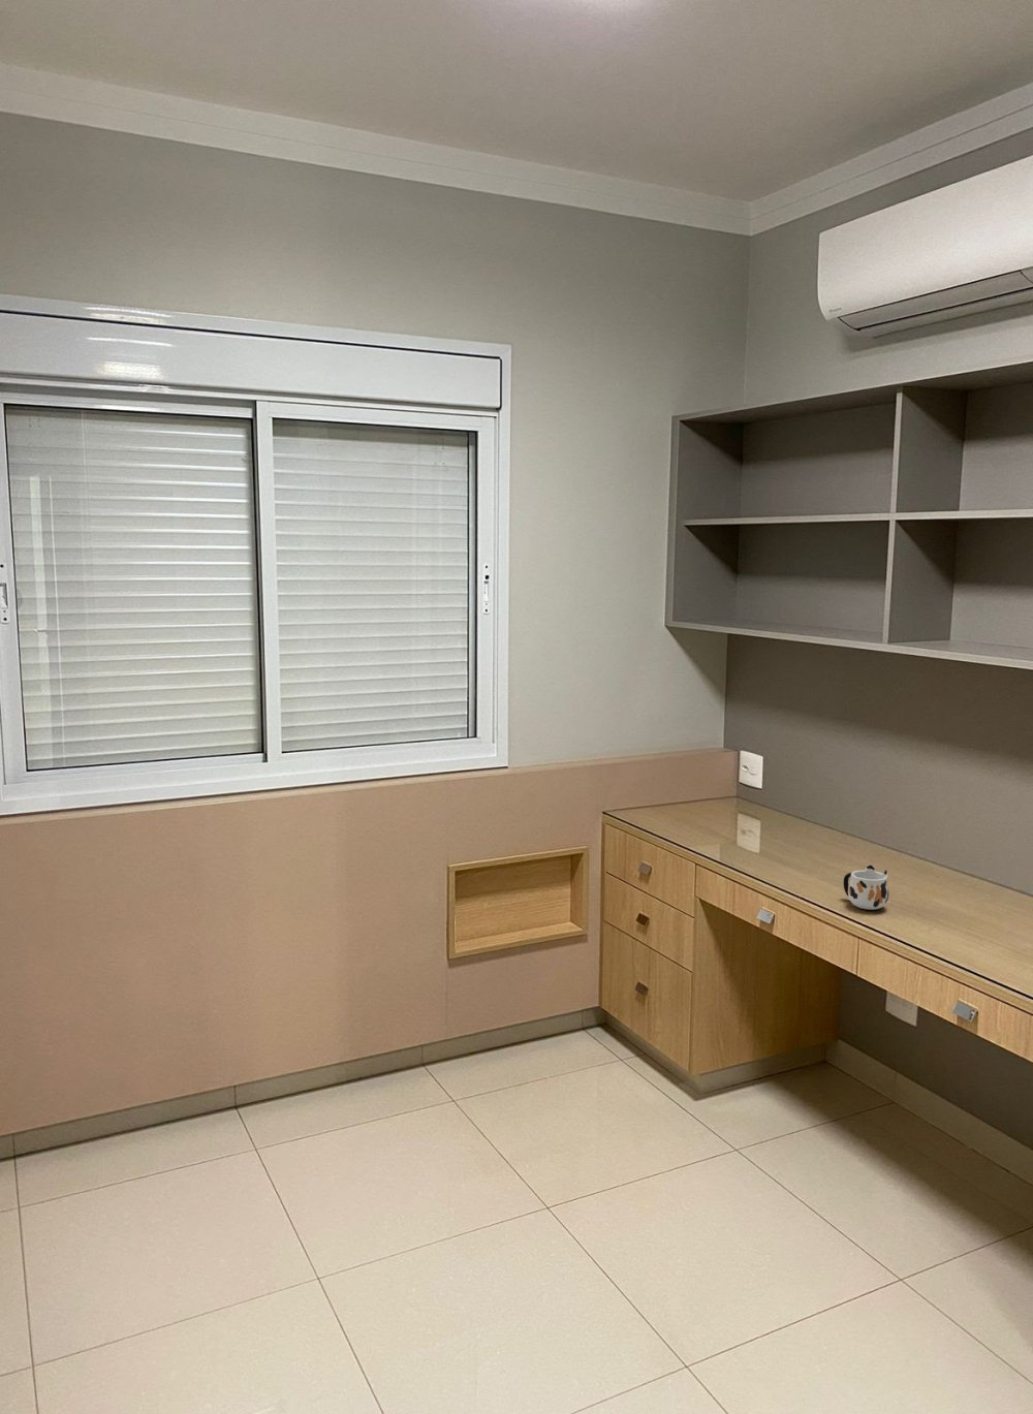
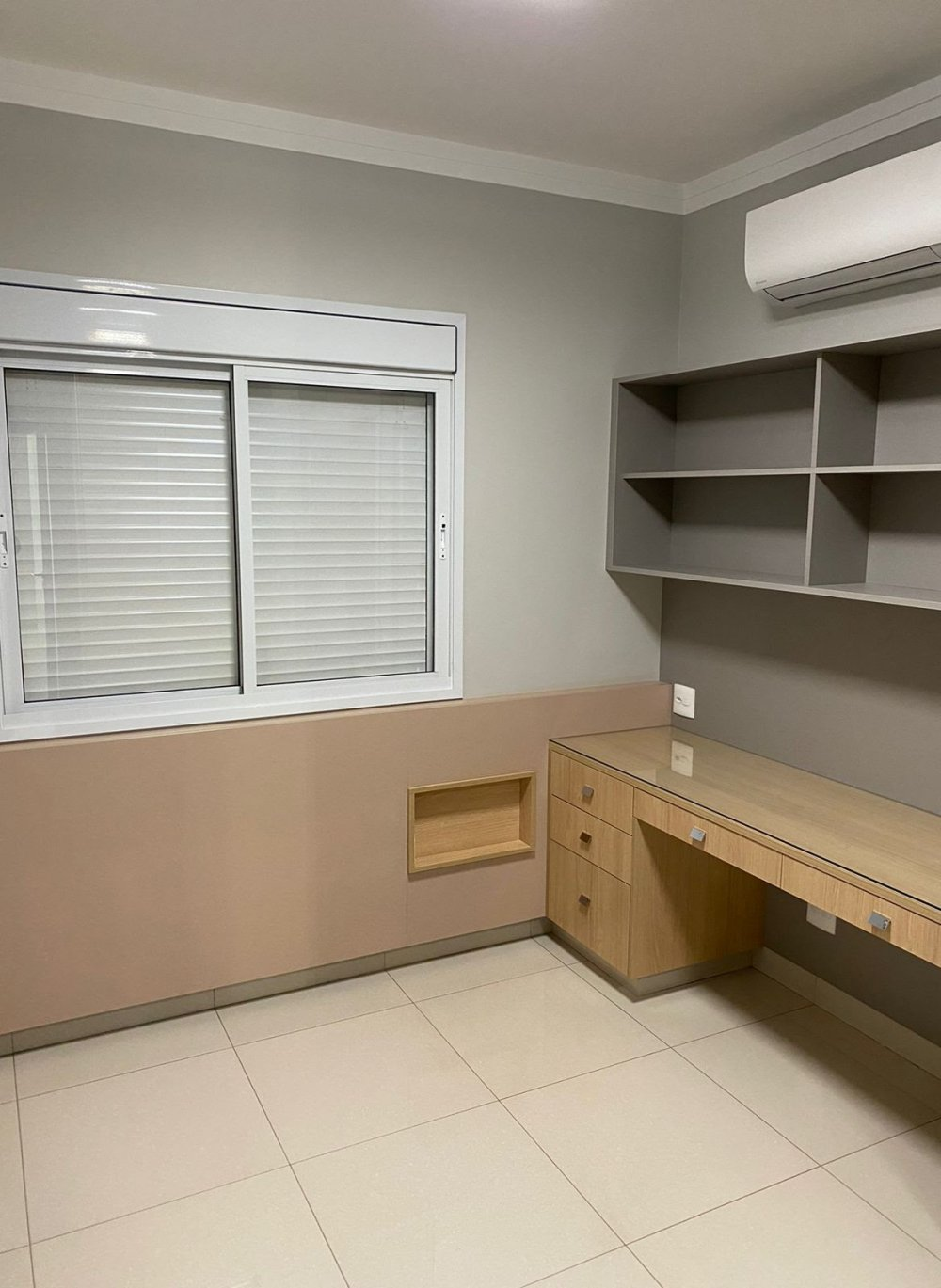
- mug [843,864,889,911]
